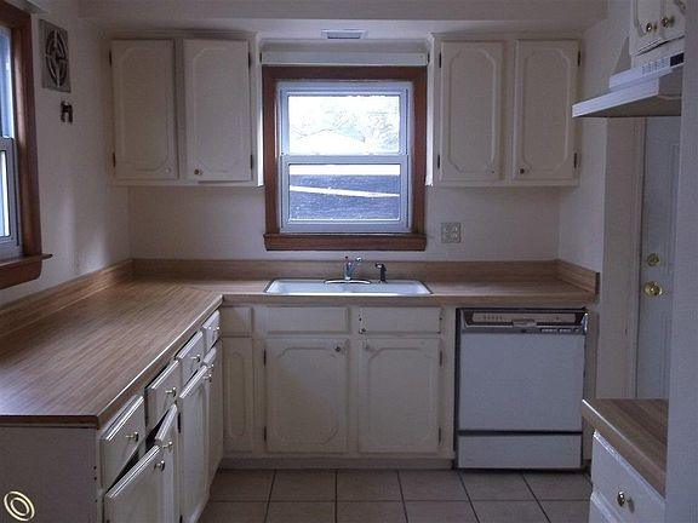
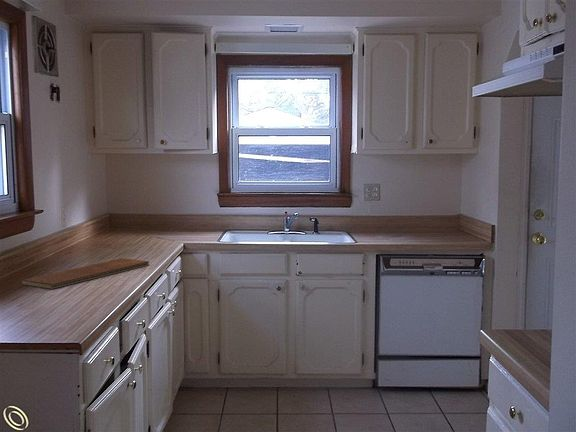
+ chopping board [21,257,150,290]
